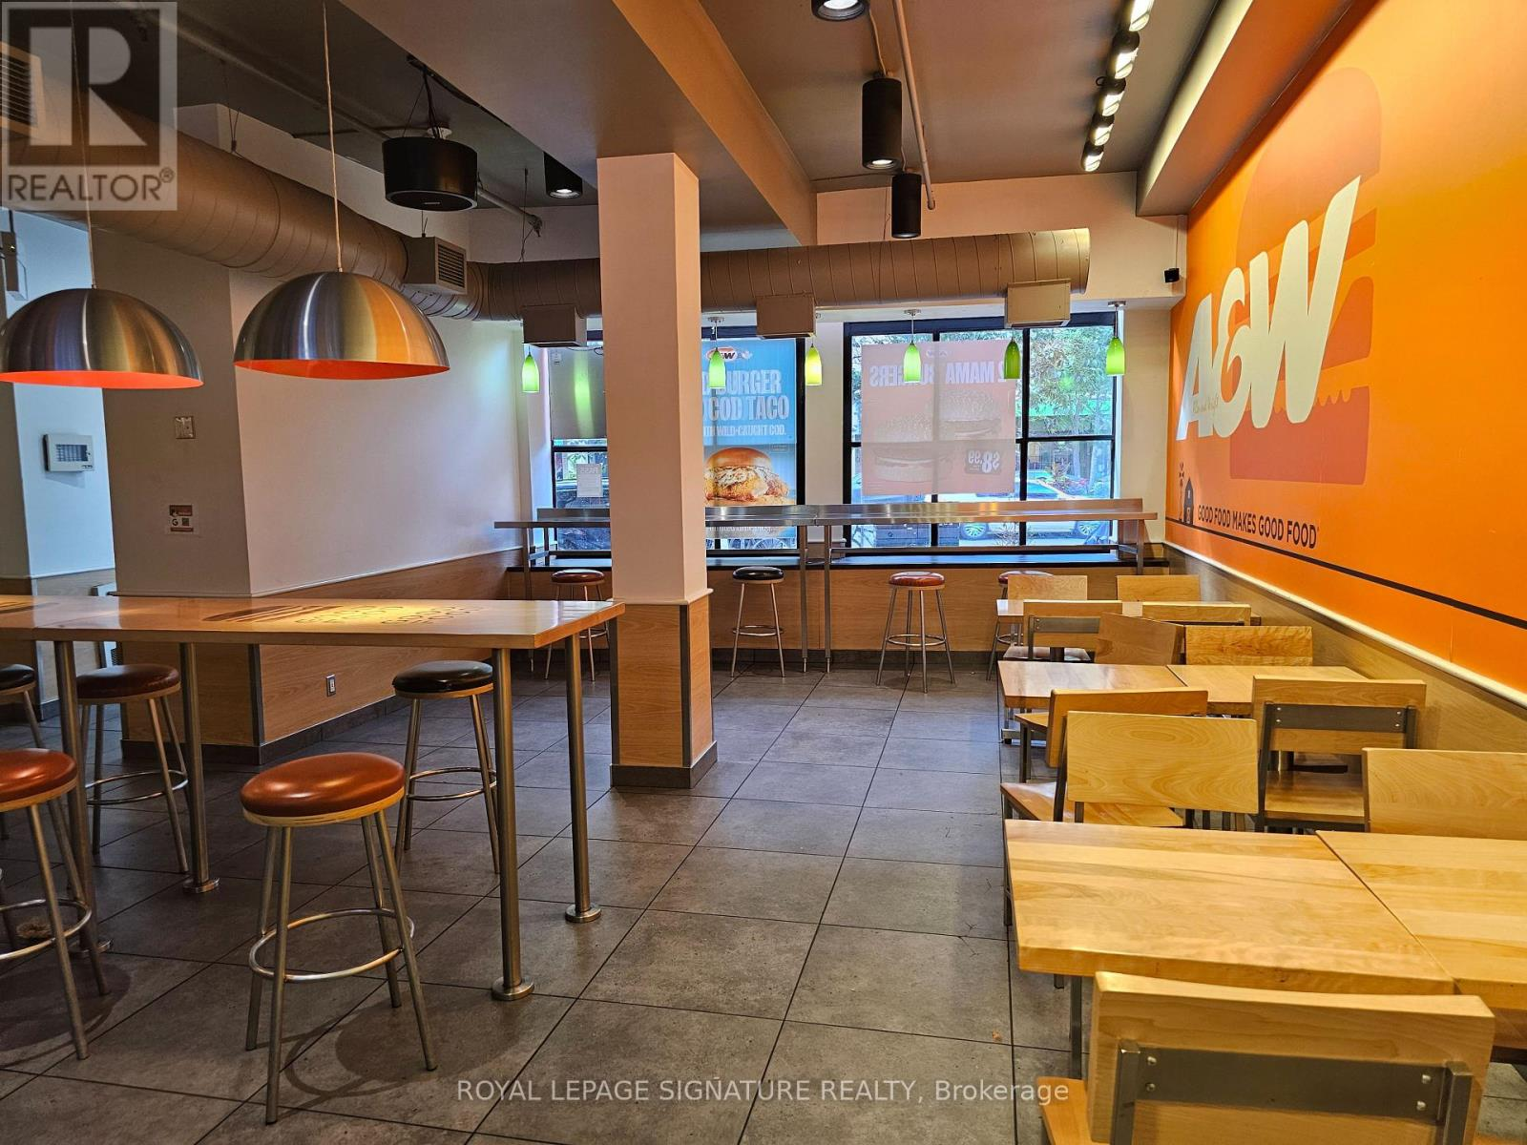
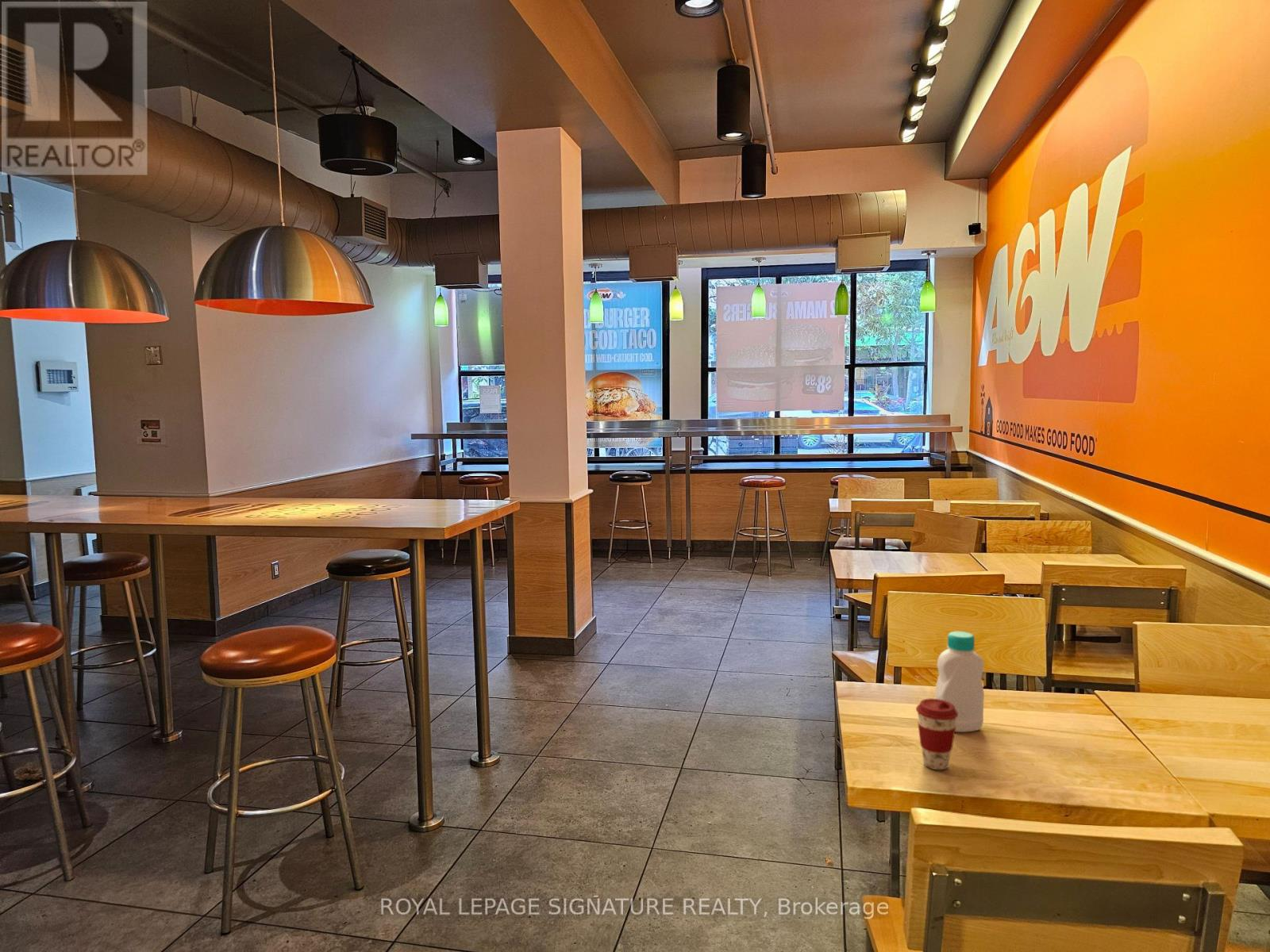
+ bottle [934,631,985,733]
+ coffee cup [915,697,958,770]
